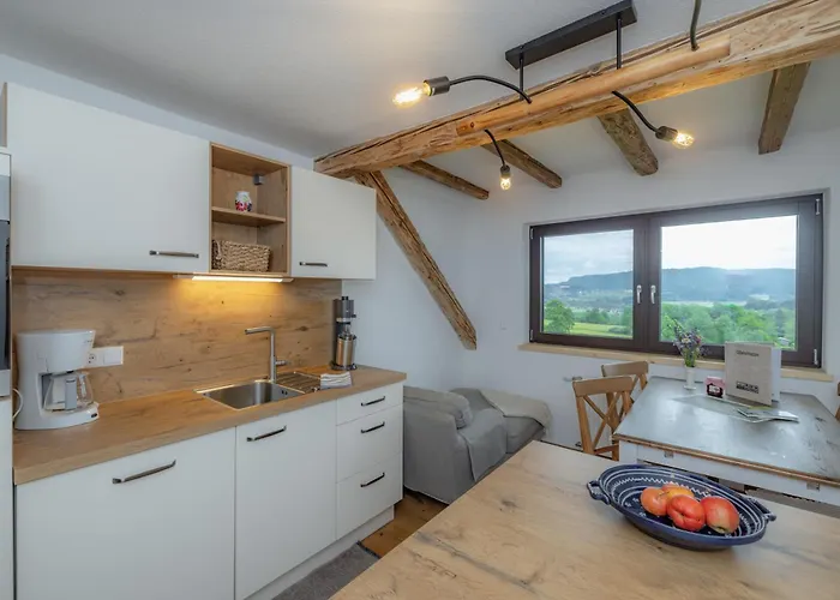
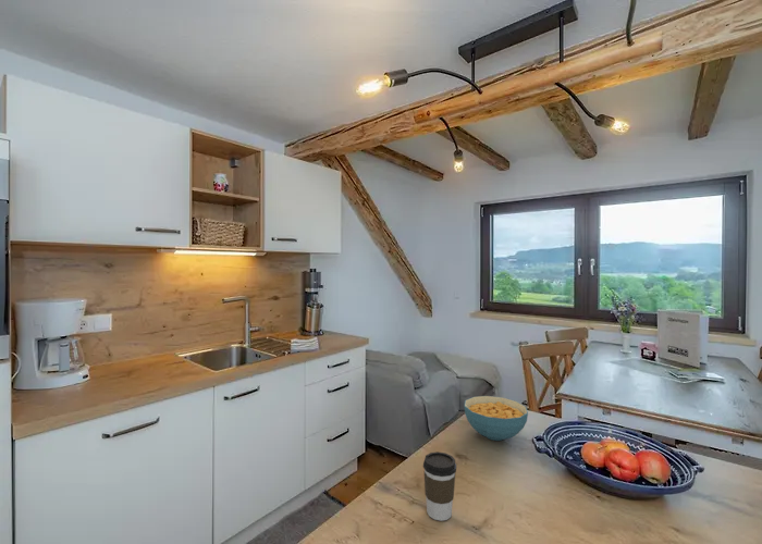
+ coffee cup [422,450,457,522]
+ cereal bowl [463,395,529,442]
